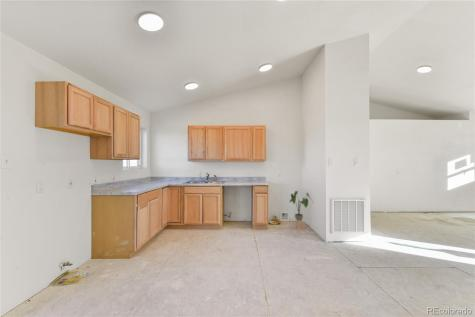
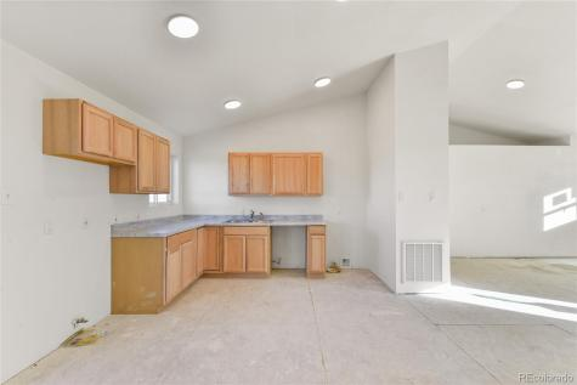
- house plant [289,190,314,231]
